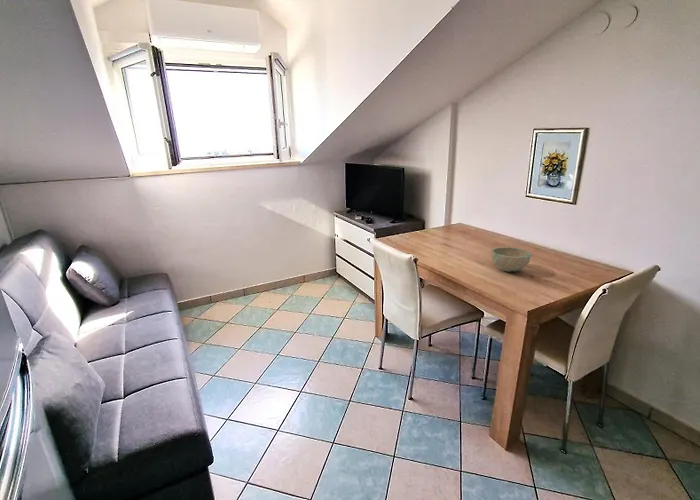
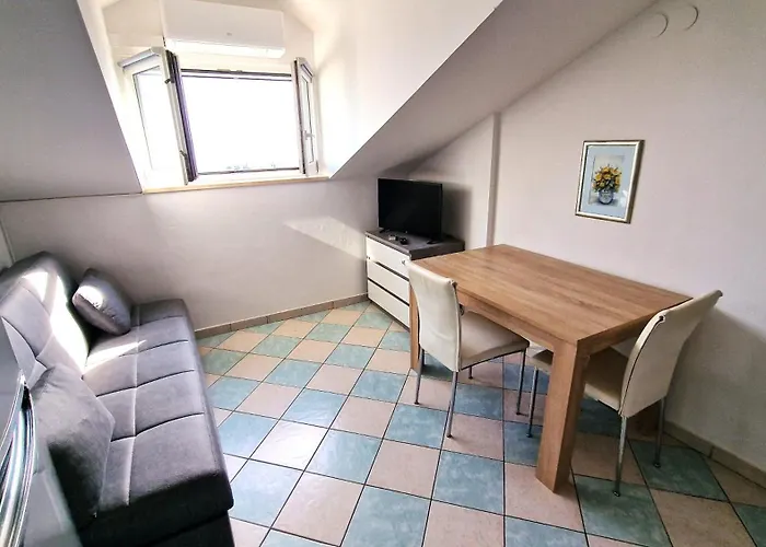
- bowl [490,246,532,273]
